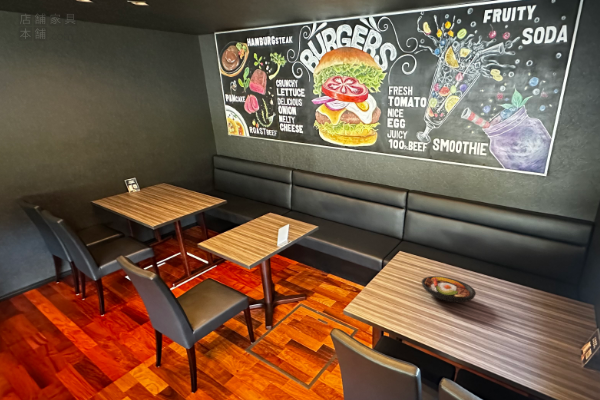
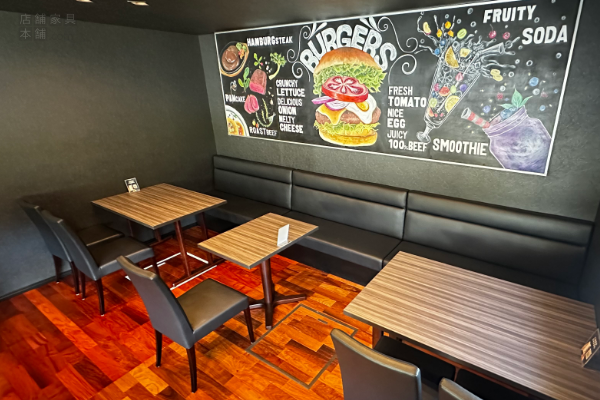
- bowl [421,275,477,304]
